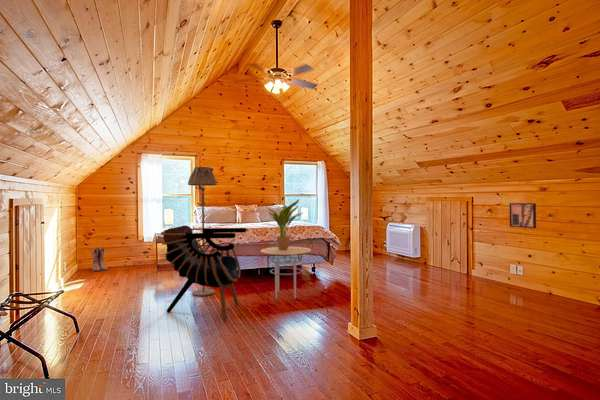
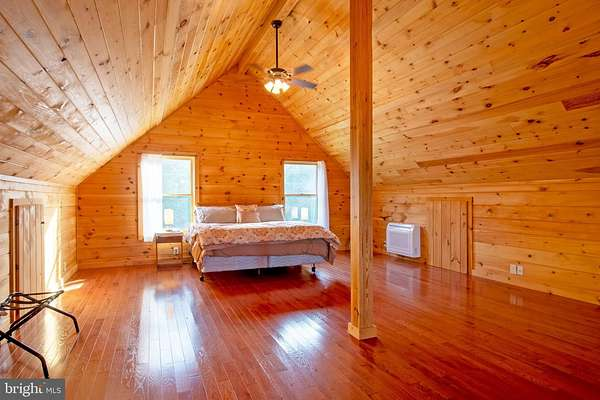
- floor lamp [187,166,218,297]
- potted plant [265,198,304,250]
- wall art [509,202,537,229]
- side table [260,246,312,300]
- armchair [160,225,248,323]
- boots [90,246,108,272]
